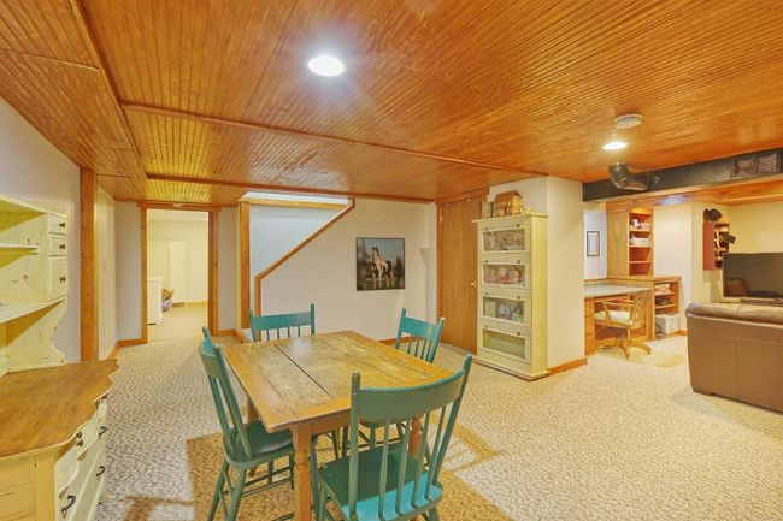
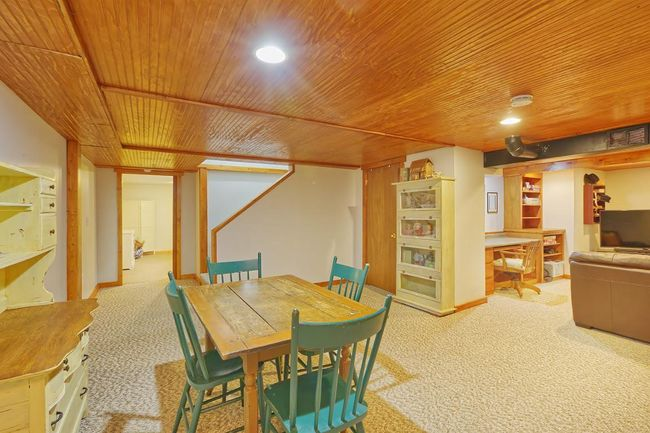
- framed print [354,236,406,292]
